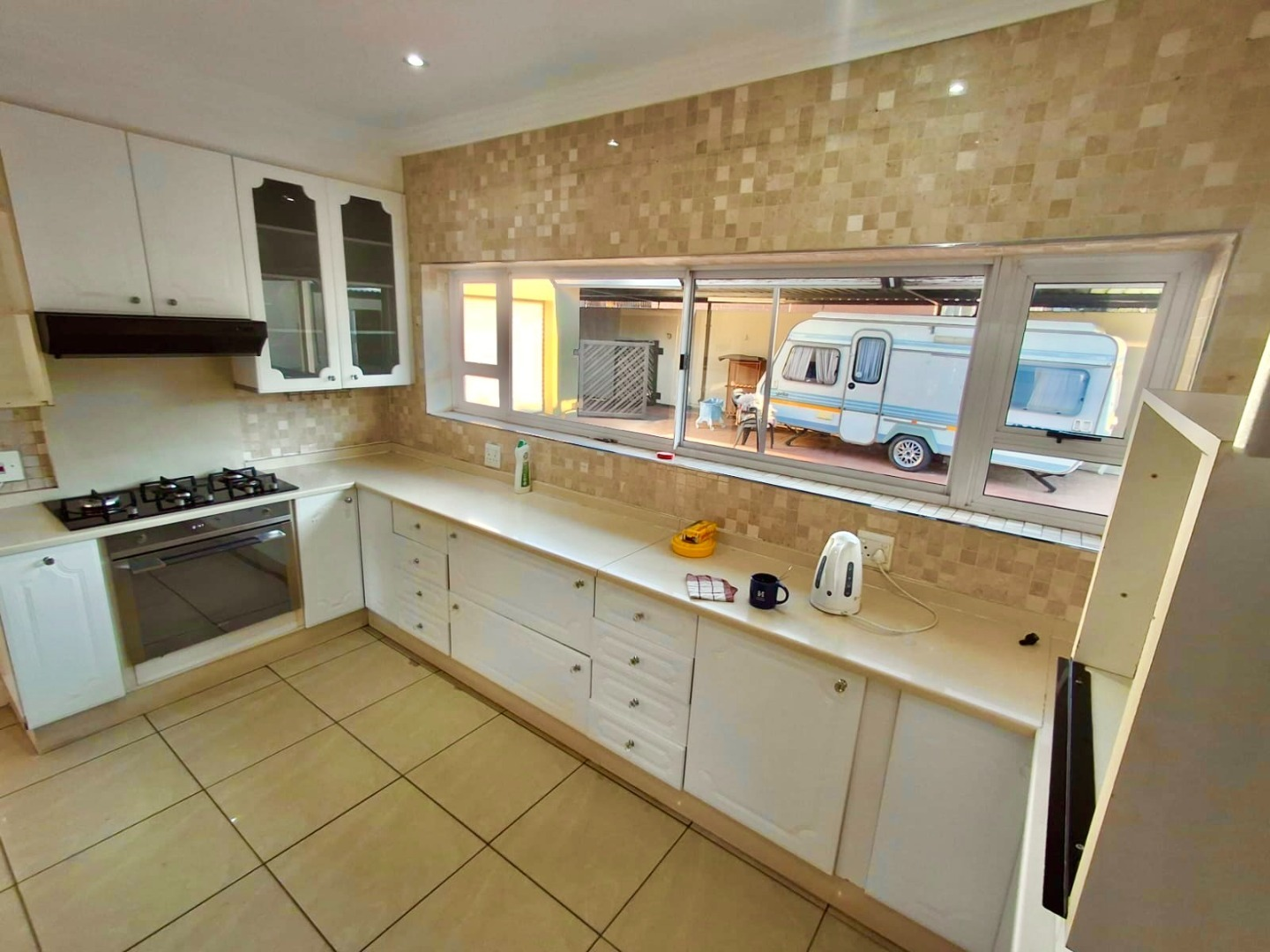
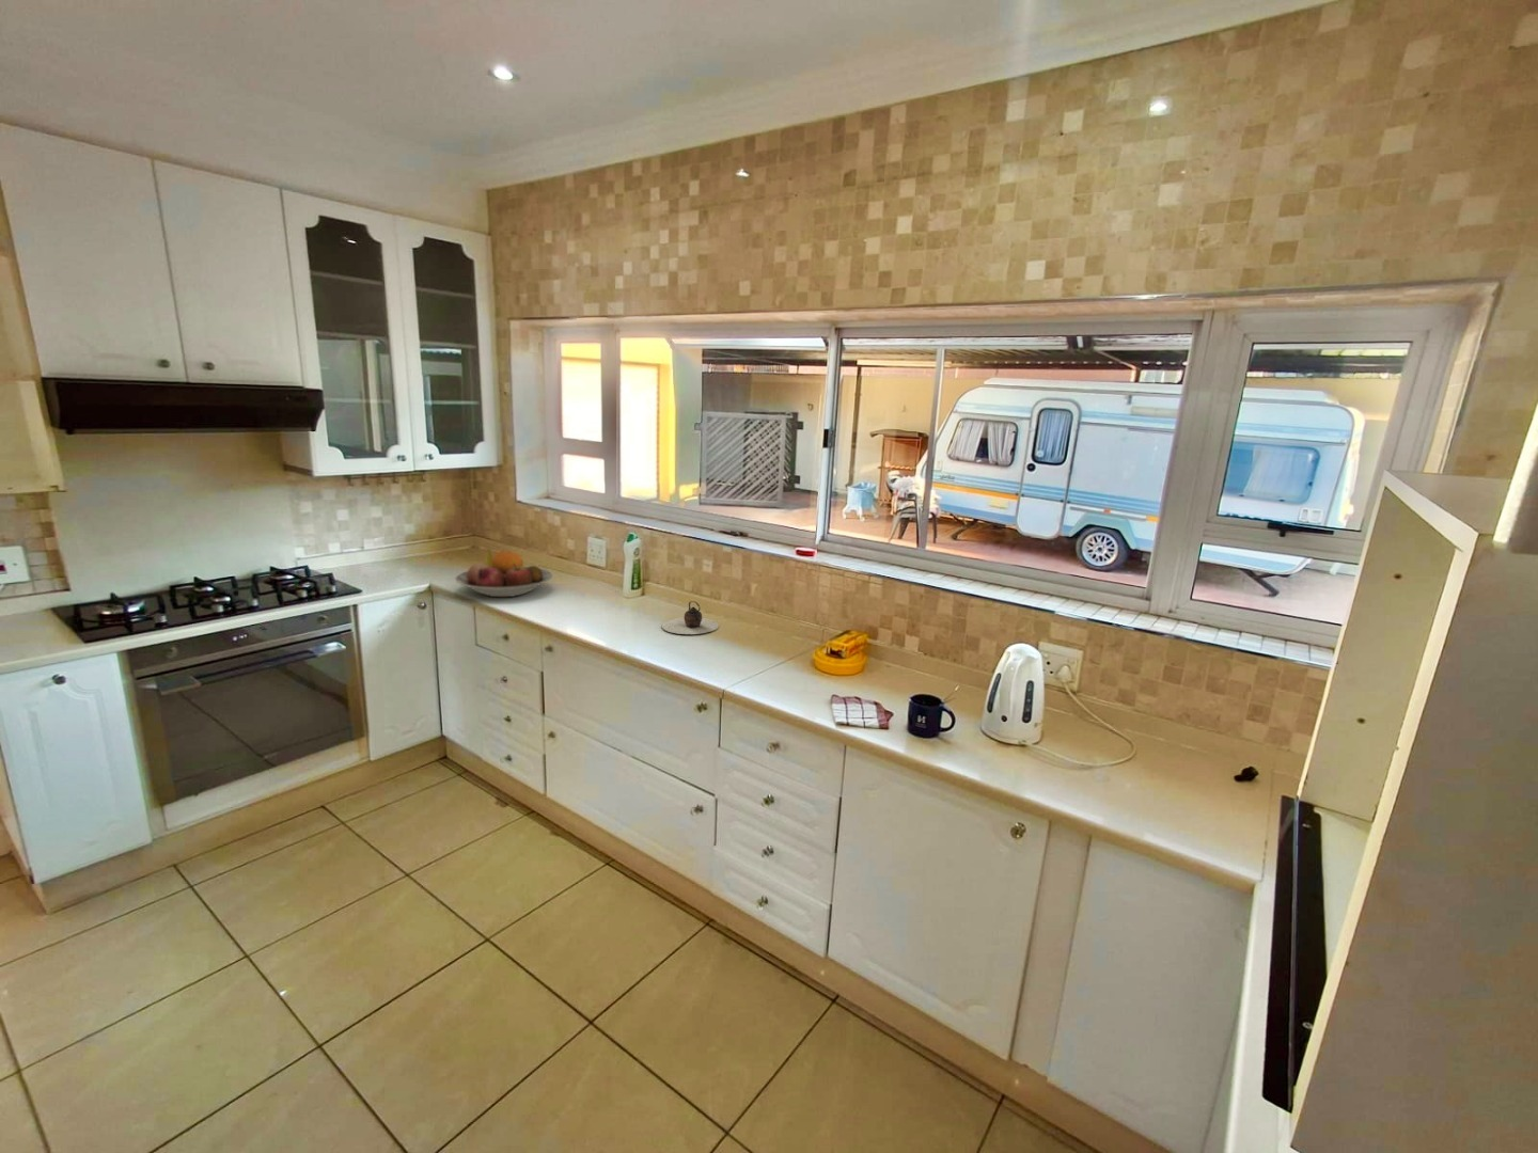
+ fruit bowl [454,549,553,598]
+ teapot [661,600,719,635]
